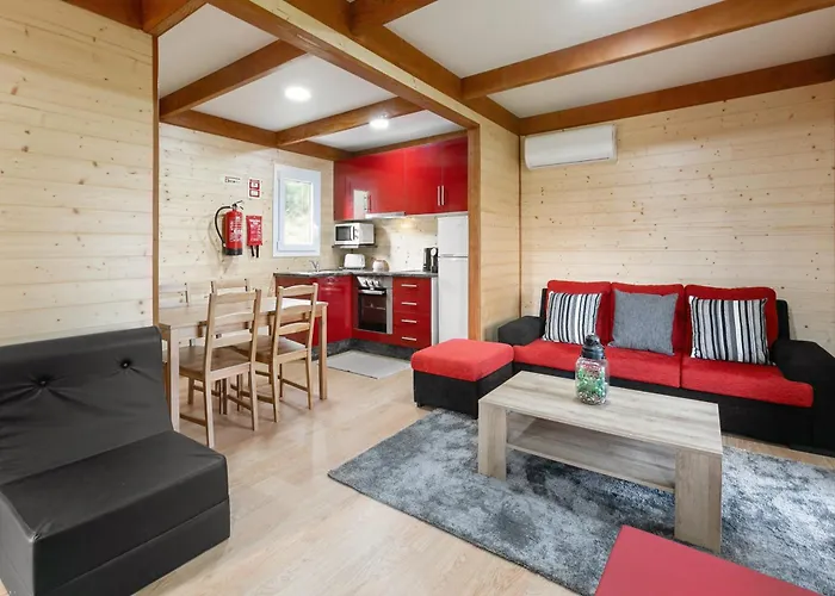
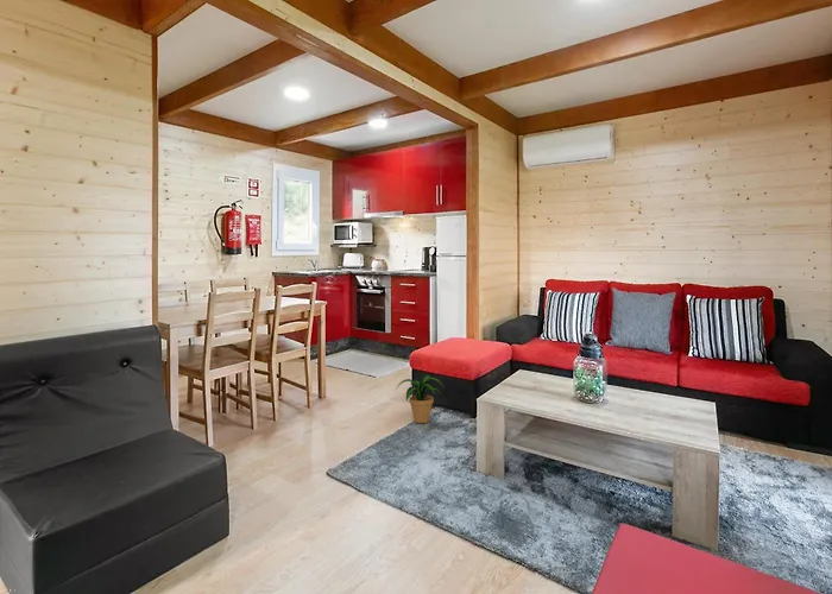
+ potted plant [395,374,445,424]
